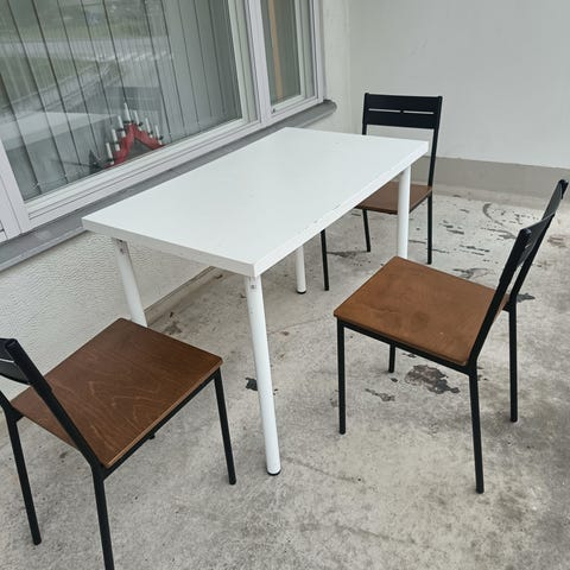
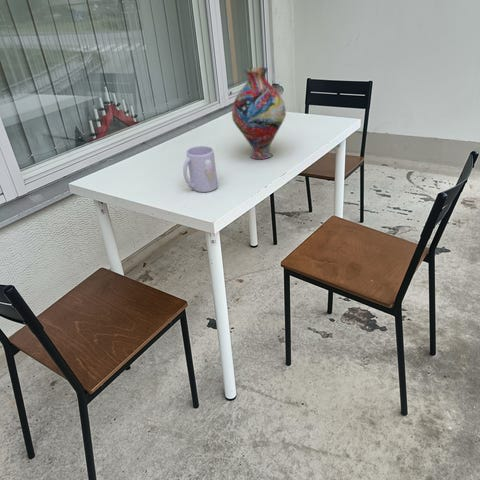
+ vase [231,66,287,160]
+ mug [182,145,219,193]
